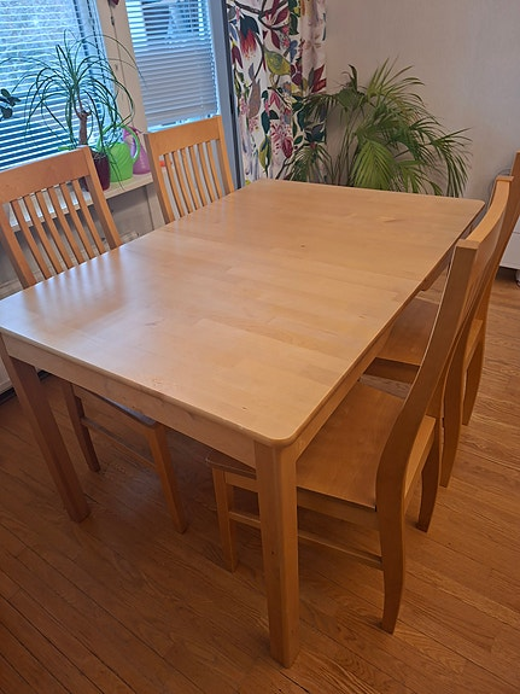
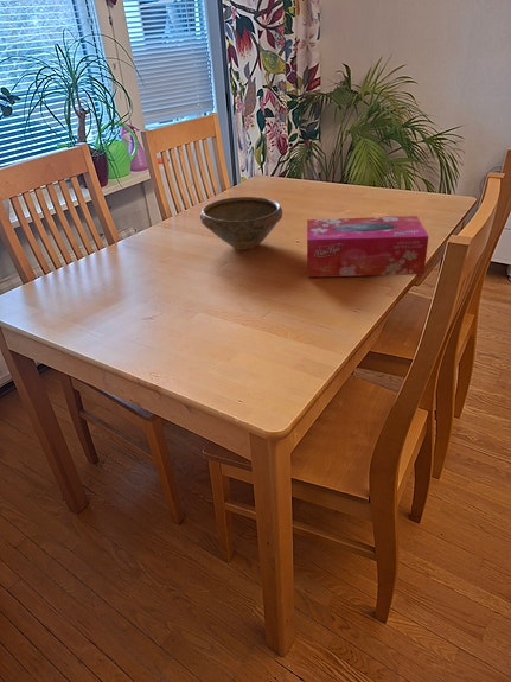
+ tissue box [306,215,430,278]
+ bowl [199,196,283,251]
